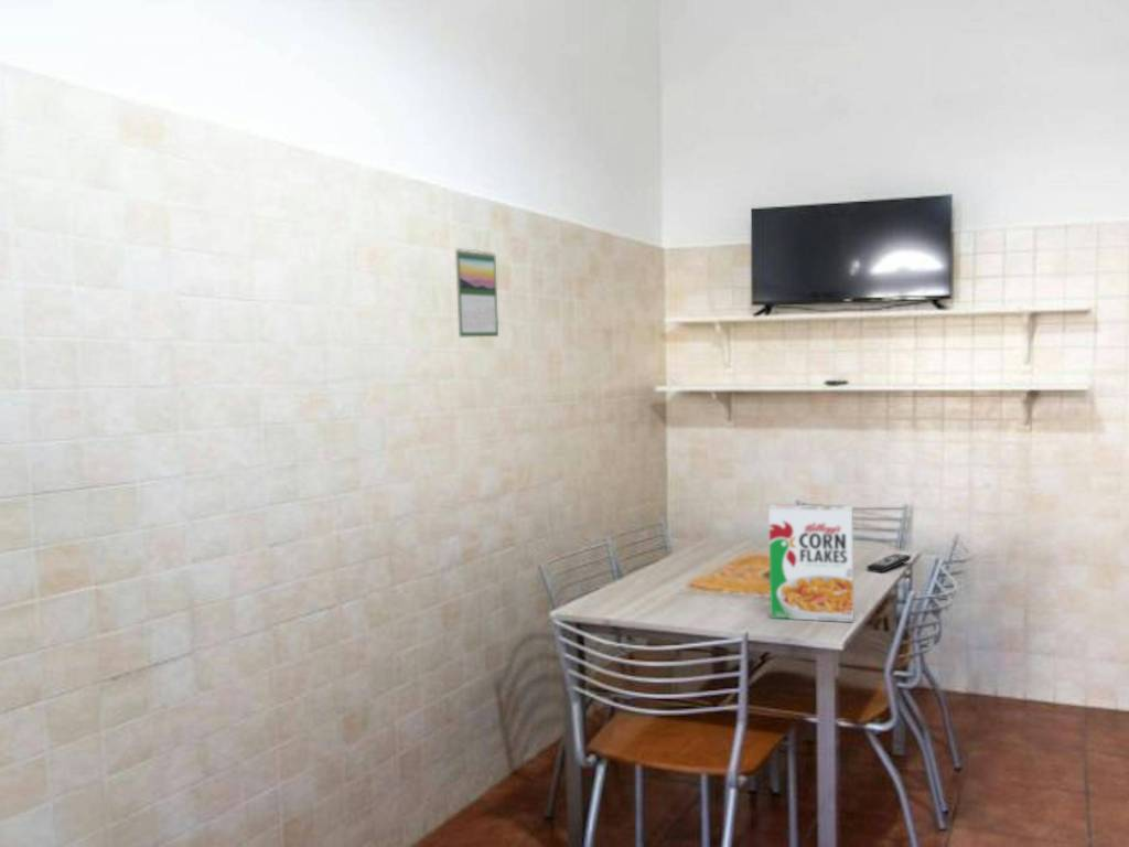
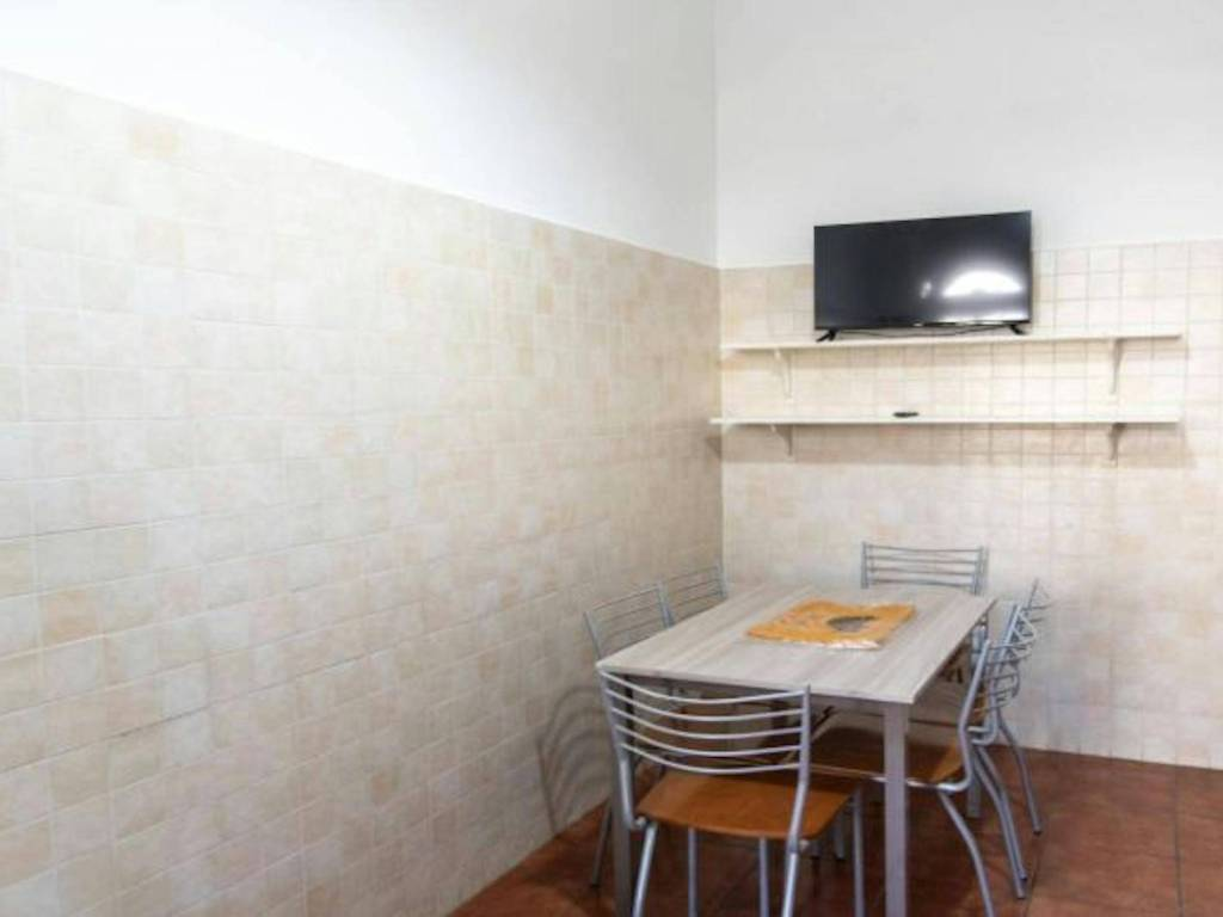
- calendar [454,247,499,339]
- cereal box [767,504,854,623]
- remote control [865,553,912,573]
